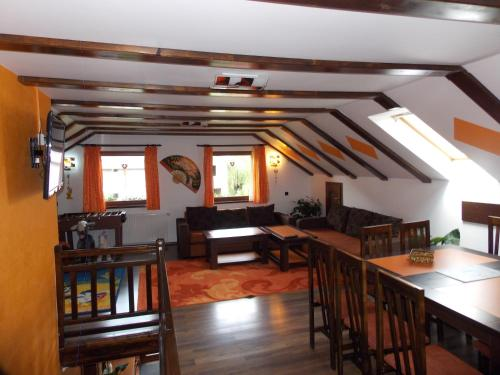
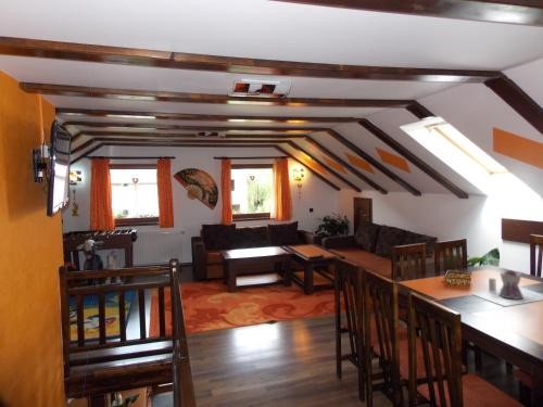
+ teapot [488,269,527,301]
